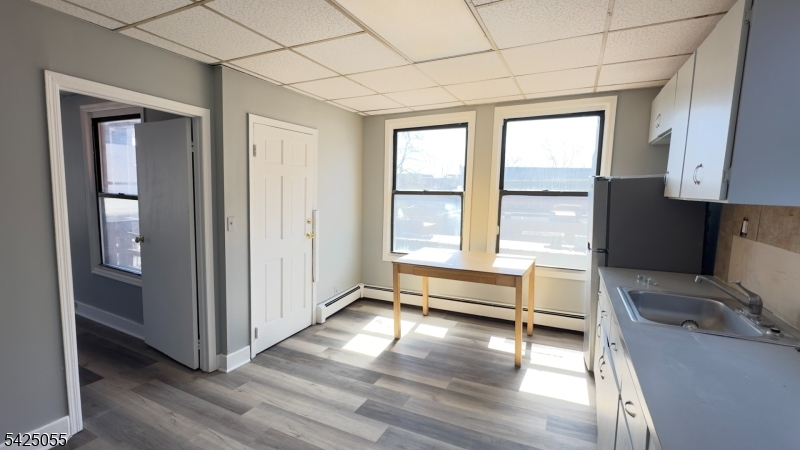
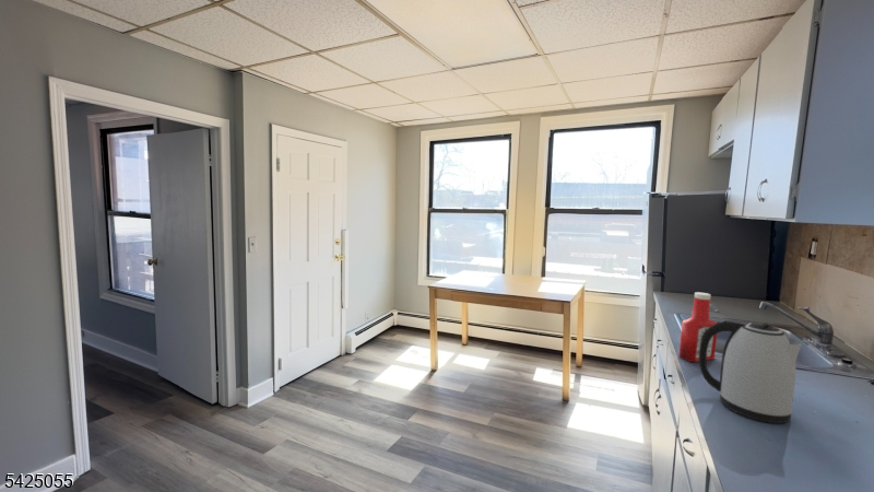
+ kettle [698,319,803,424]
+ soap bottle [677,291,718,363]
